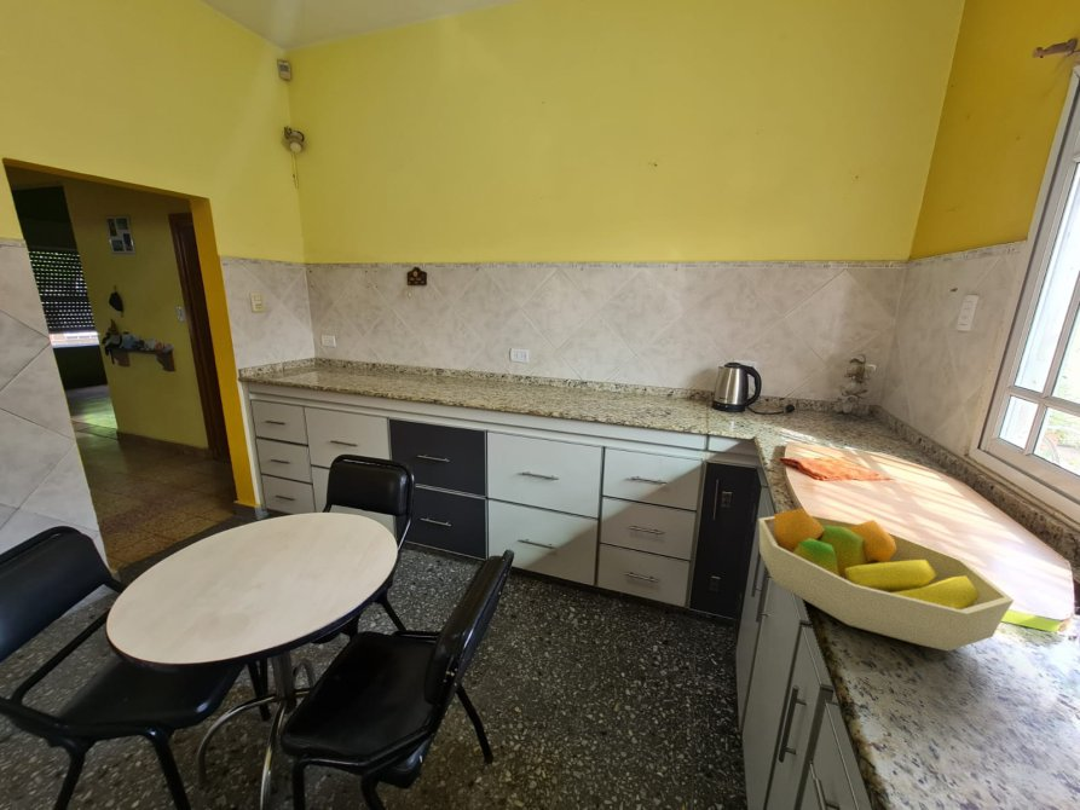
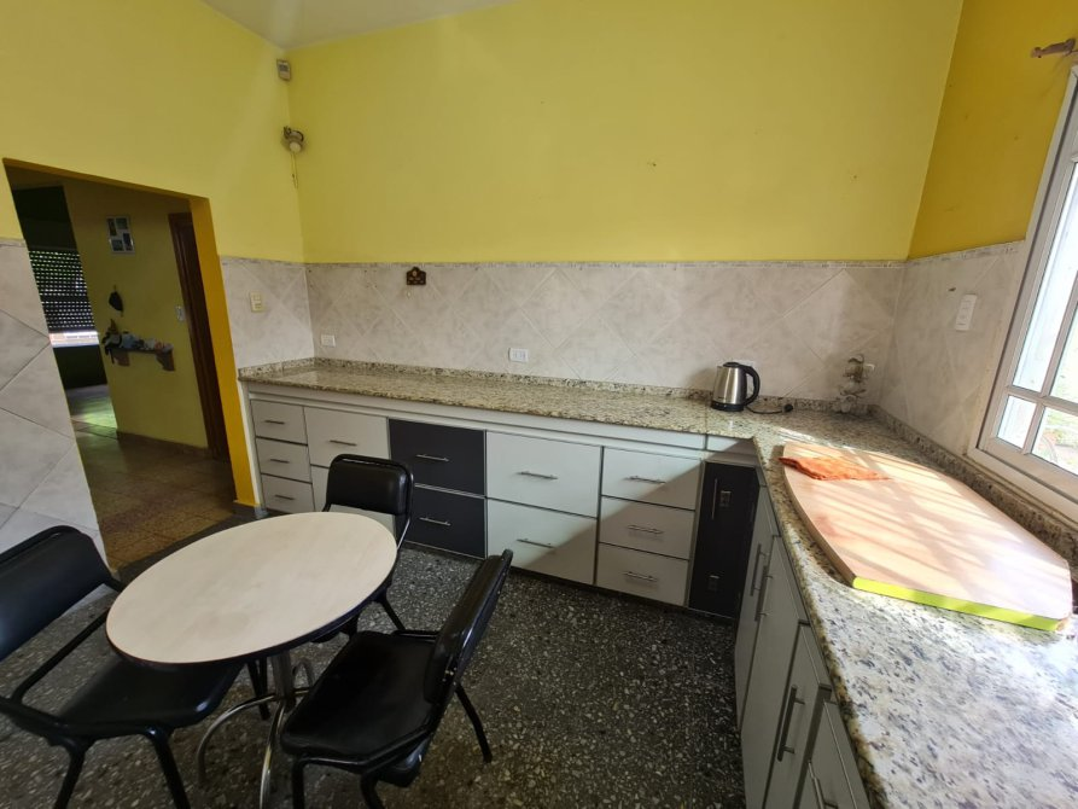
- fruit bowl [757,507,1015,652]
